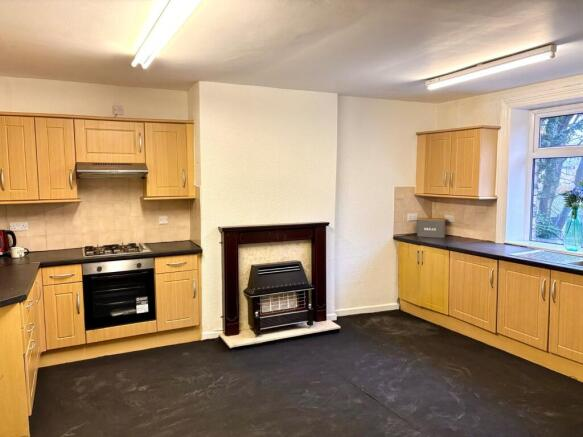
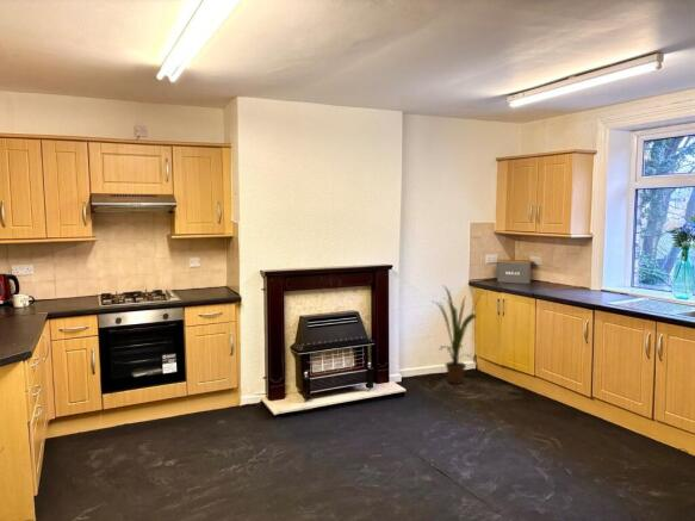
+ house plant [433,284,485,385]
